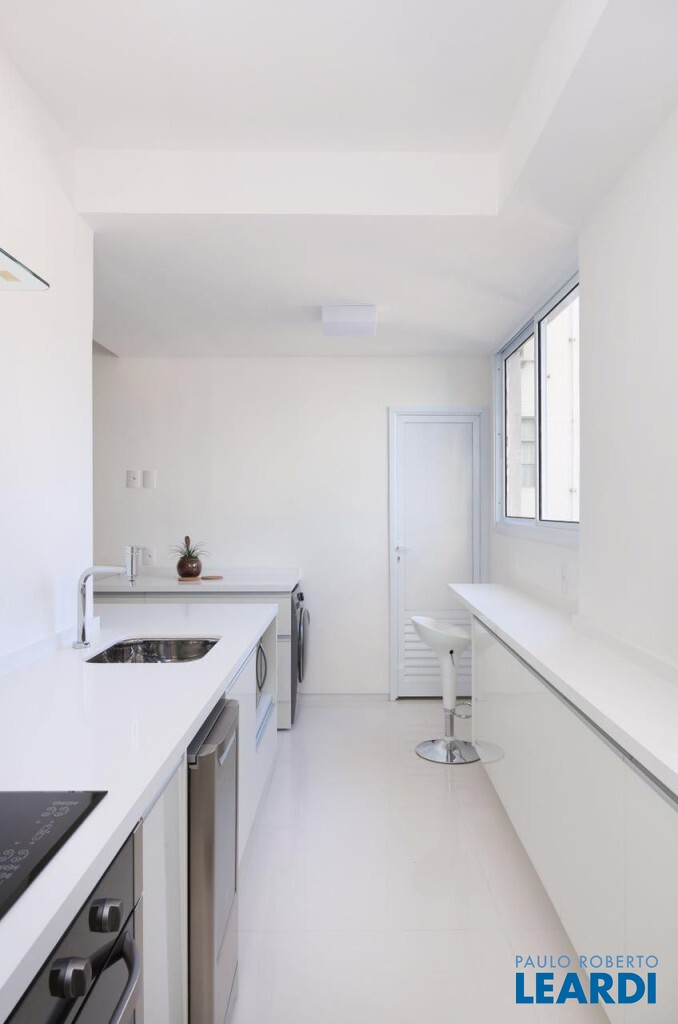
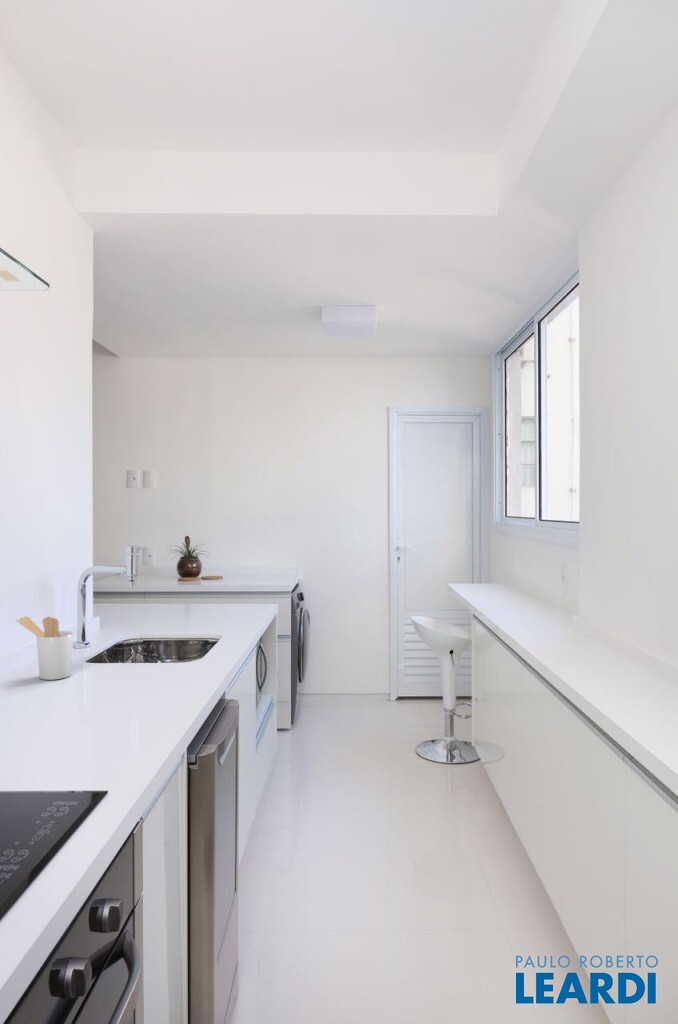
+ utensil holder [16,615,74,681]
